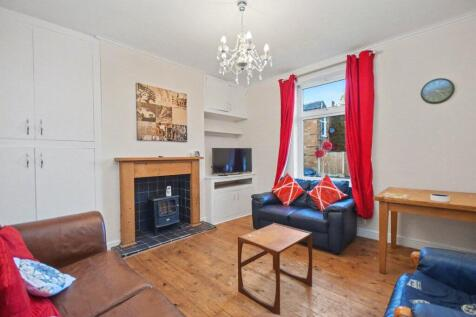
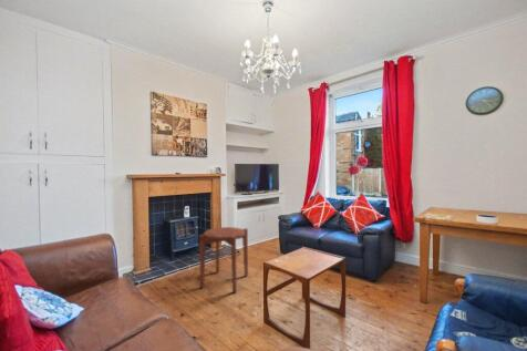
+ side table [198,226,249,293]
